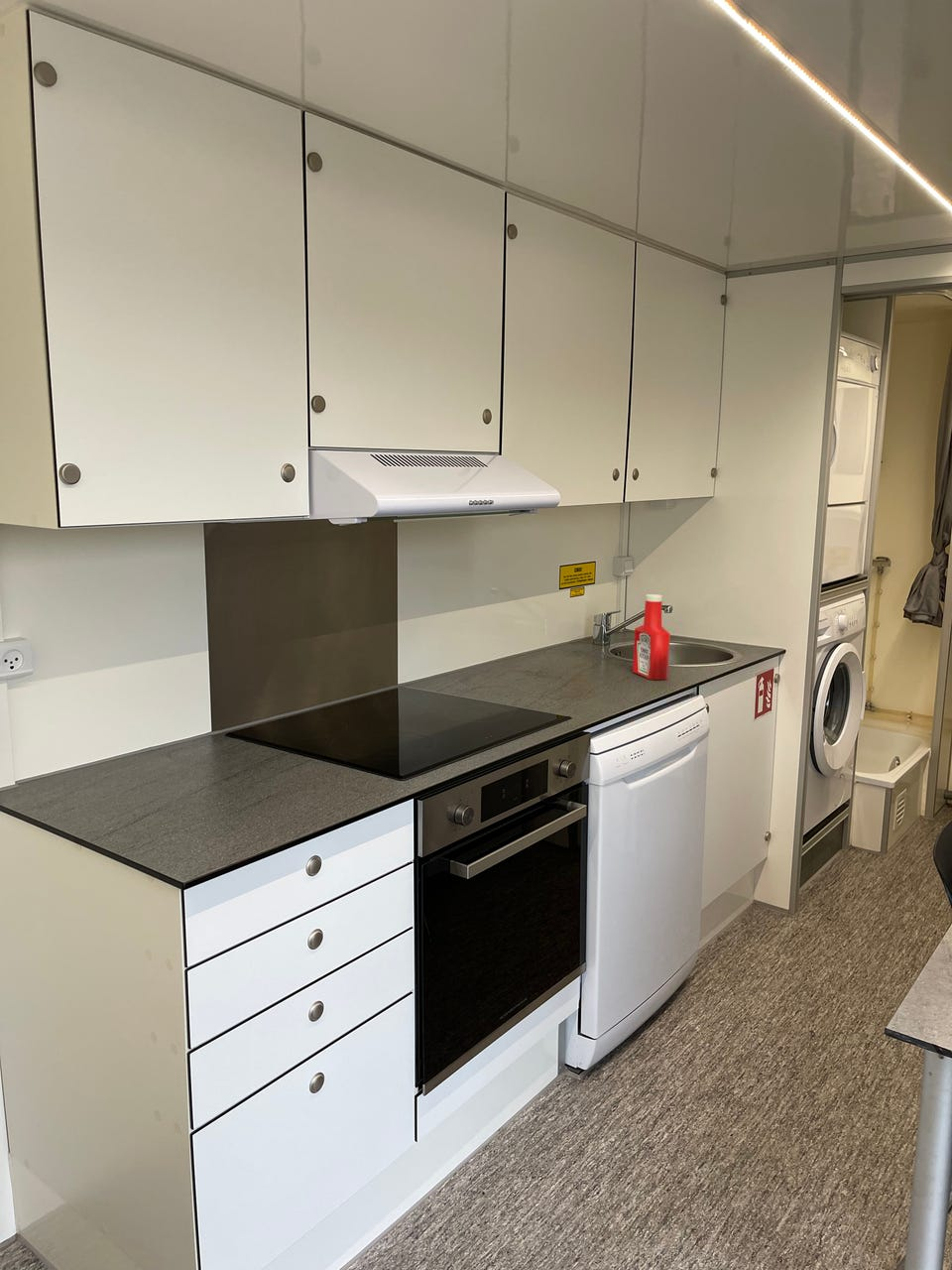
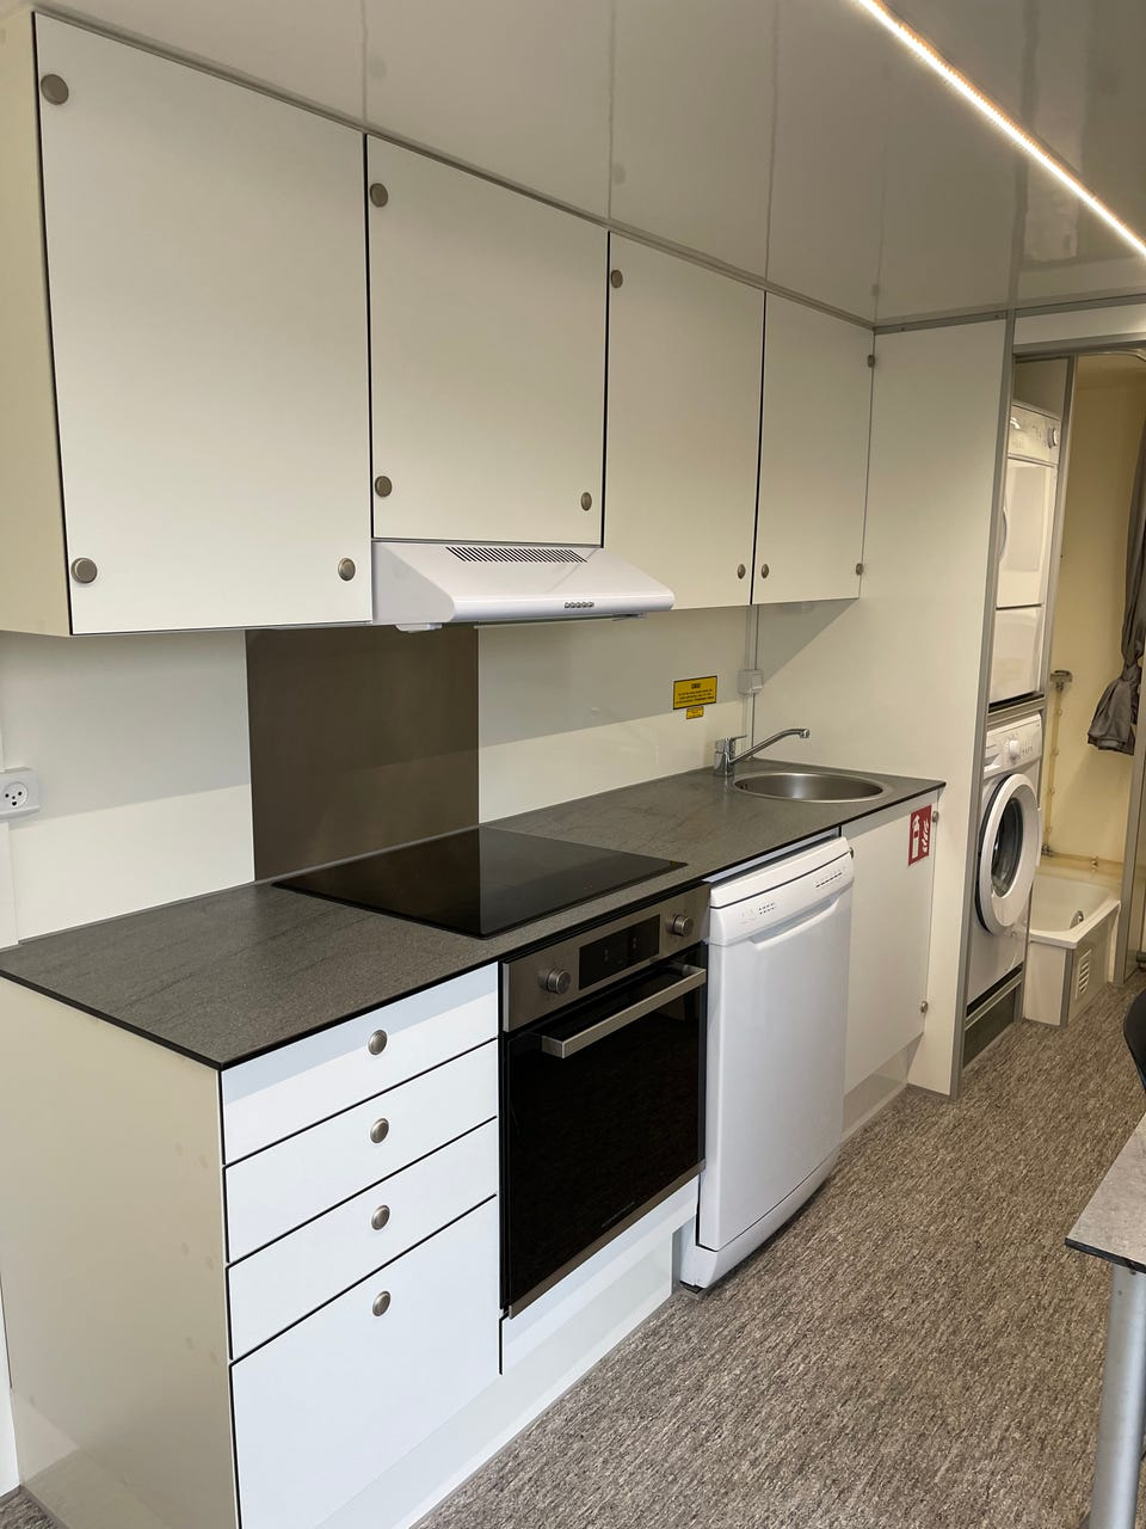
- soap bottle [632,593,671,681]
